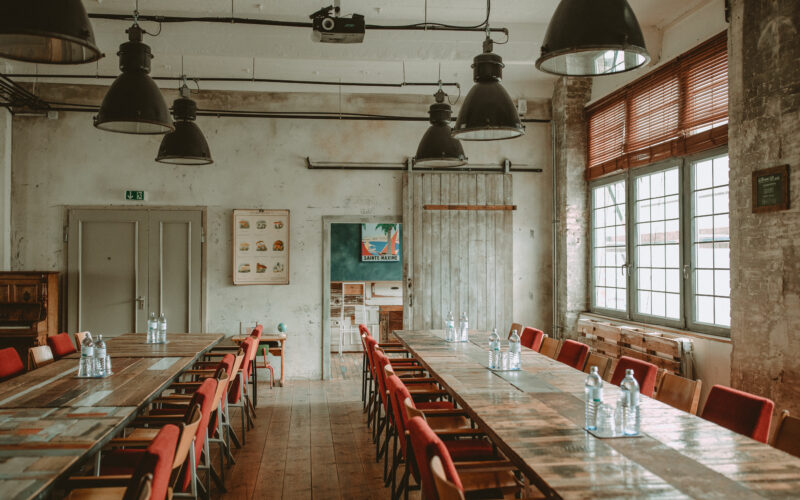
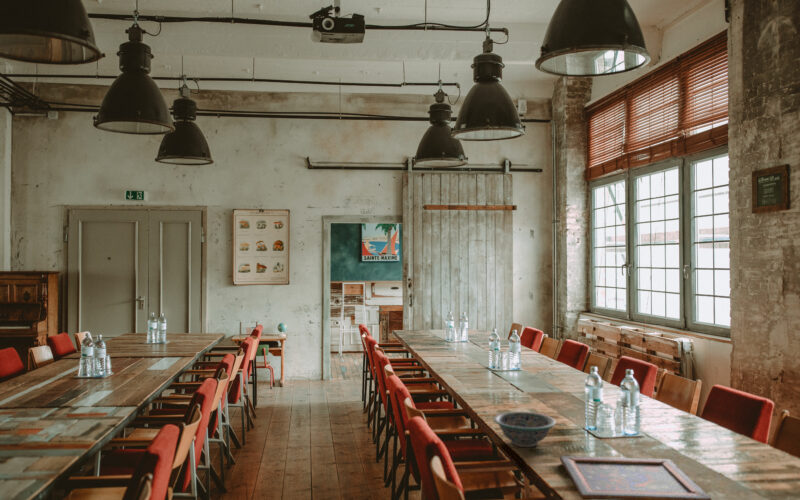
+ decorative bowl [493,411,557,448]
+ painted panel [559,455,713,500]
